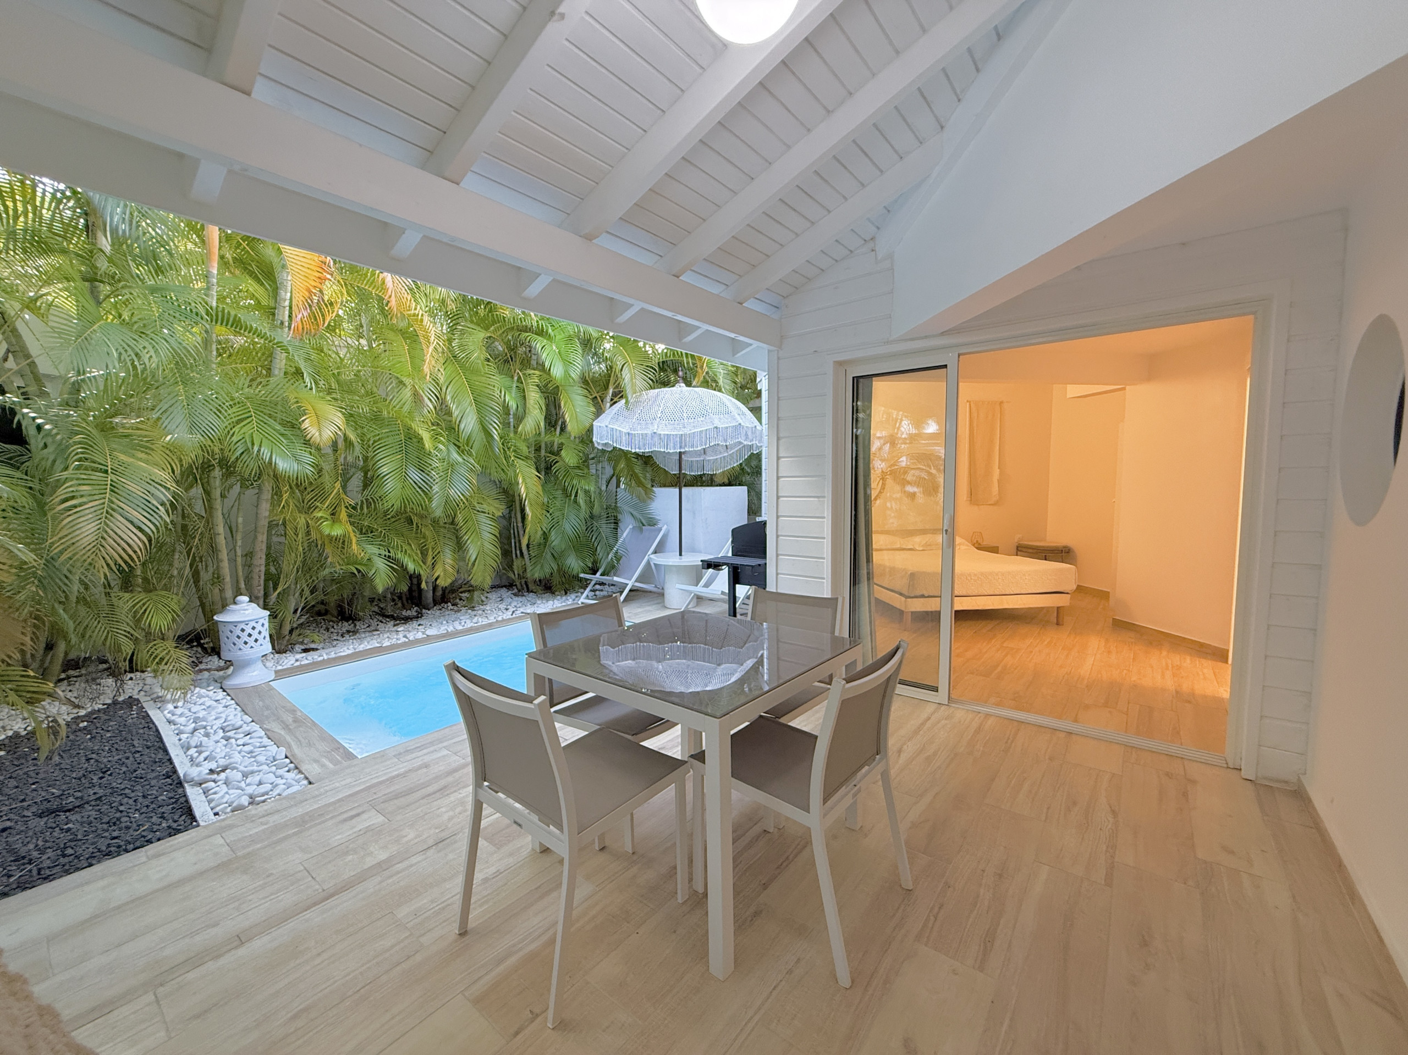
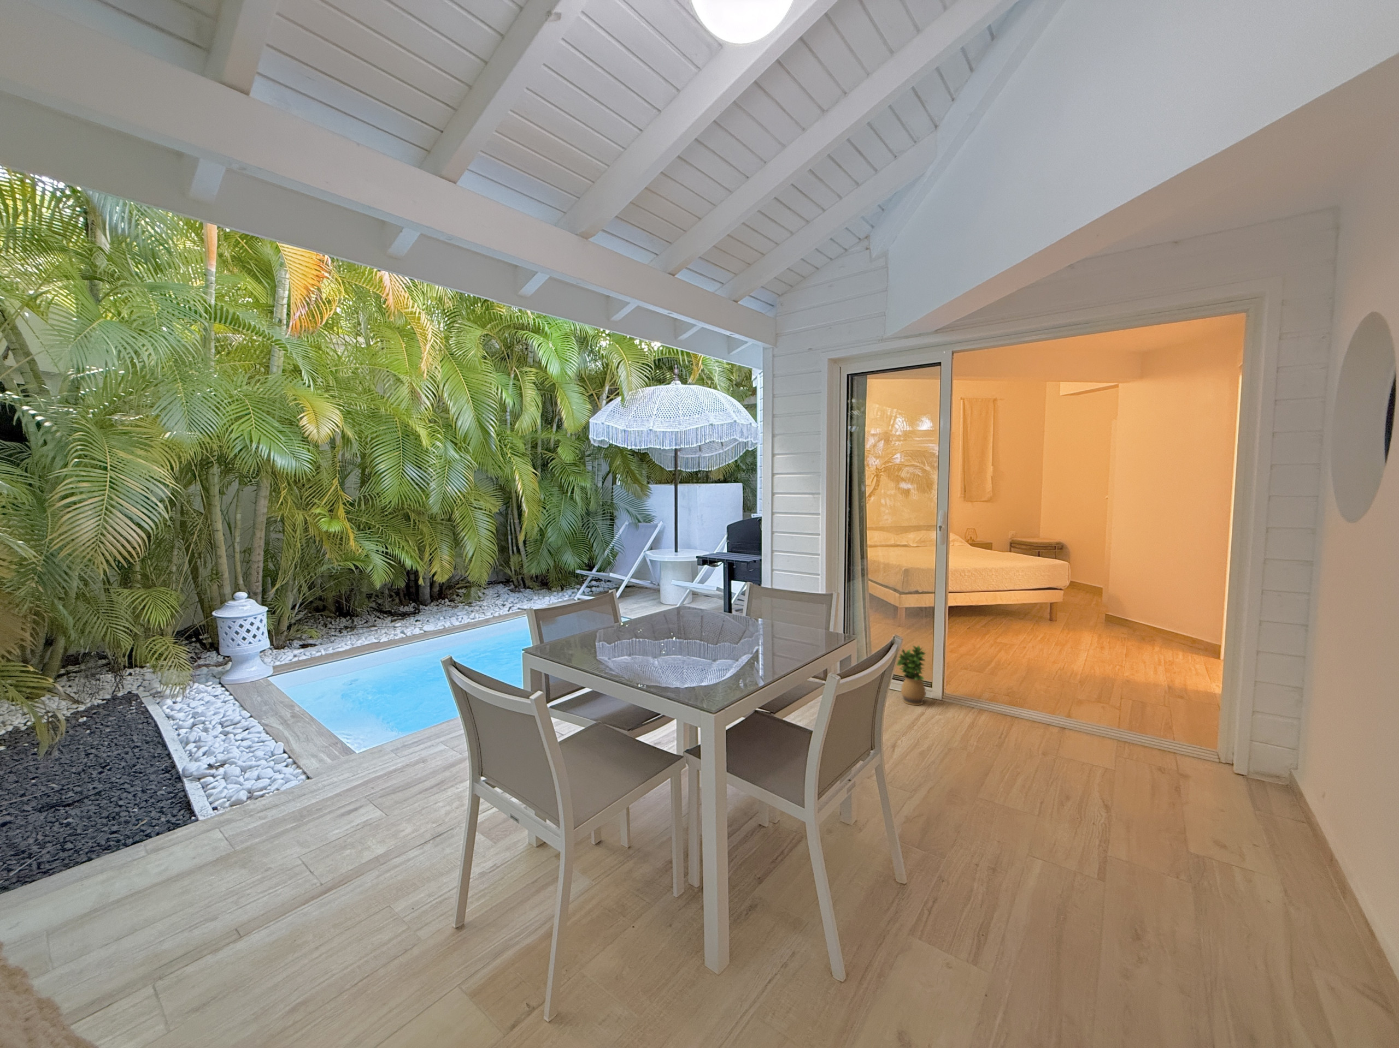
+ potted plant [897,645,926,706]
